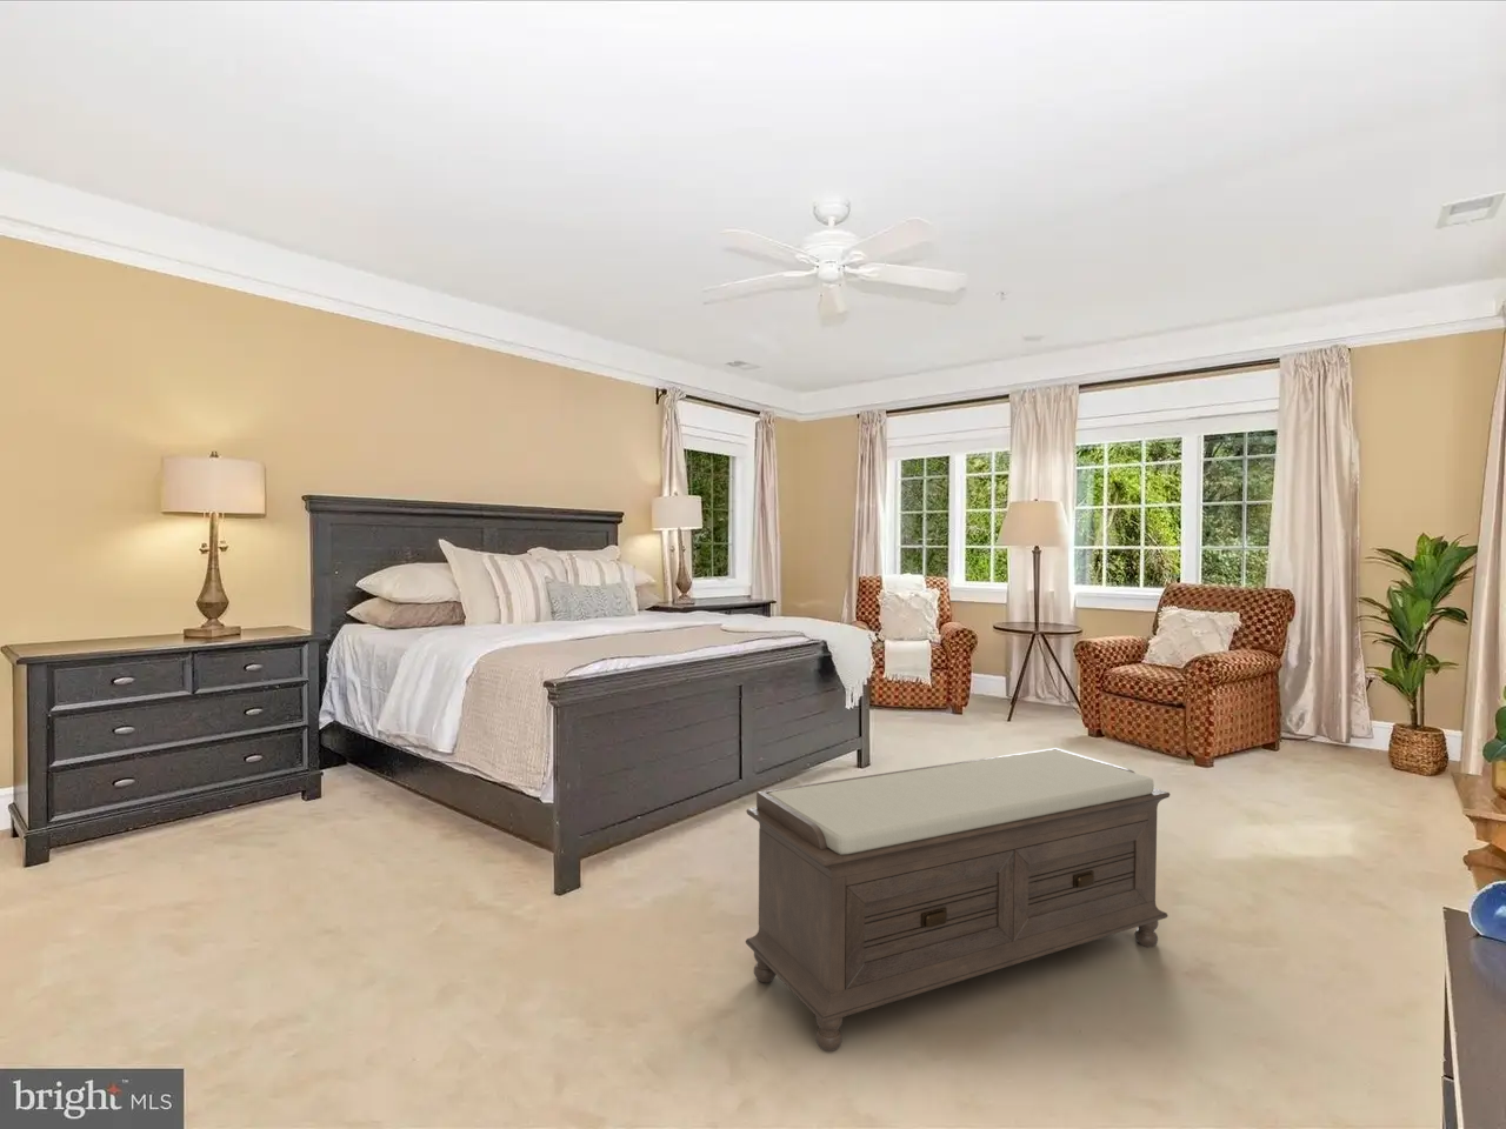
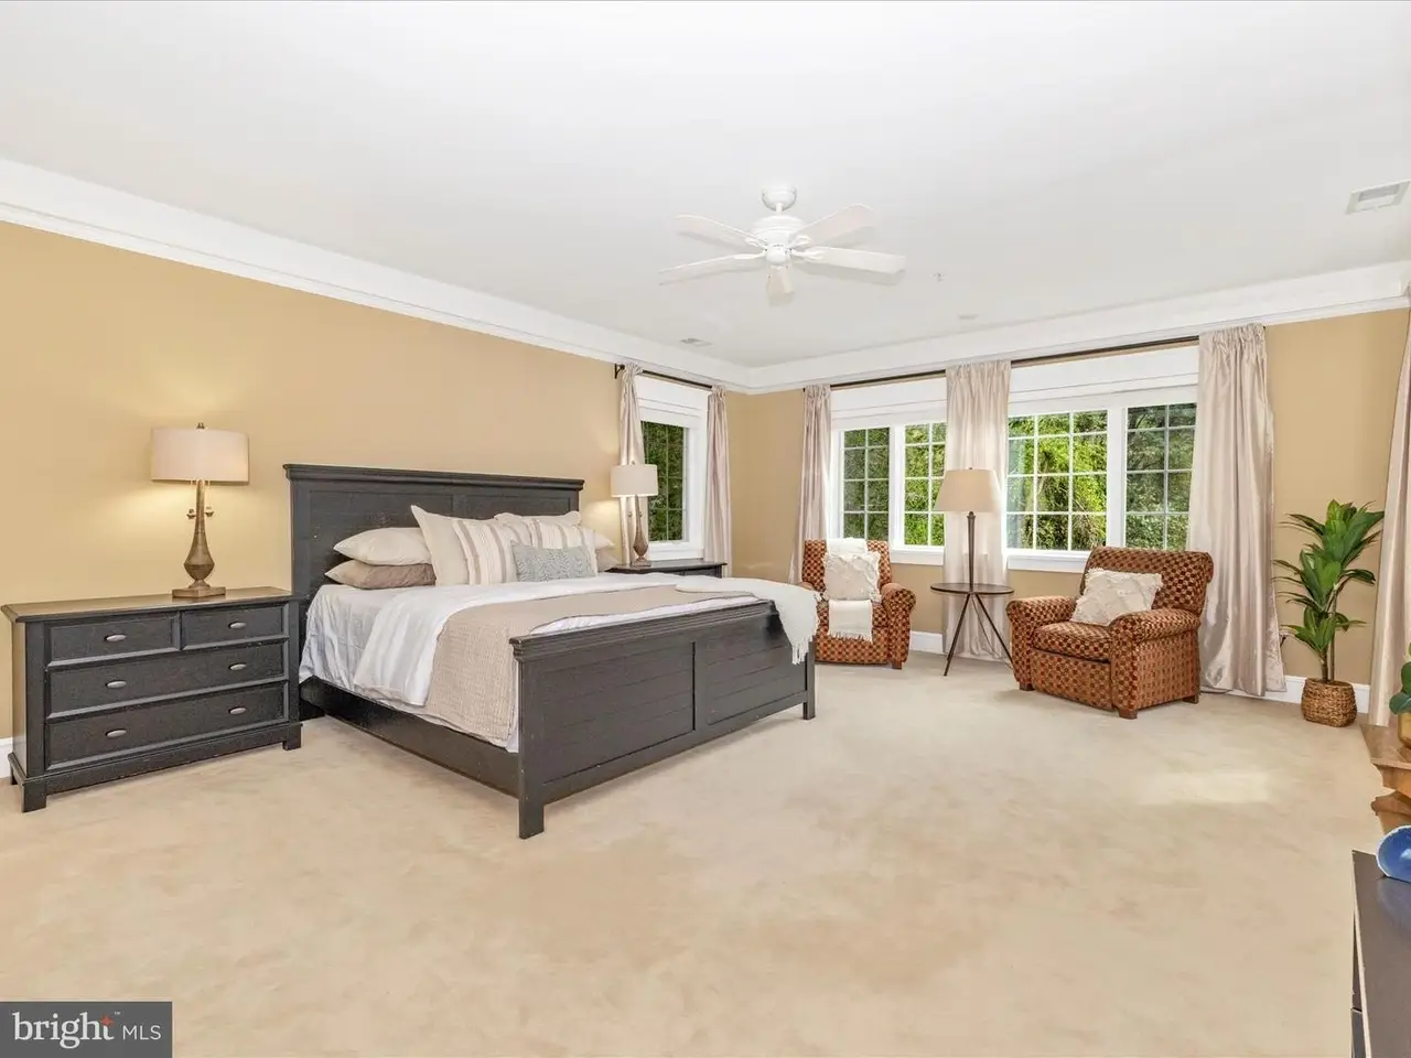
- bench [745,747,1170,1053]
